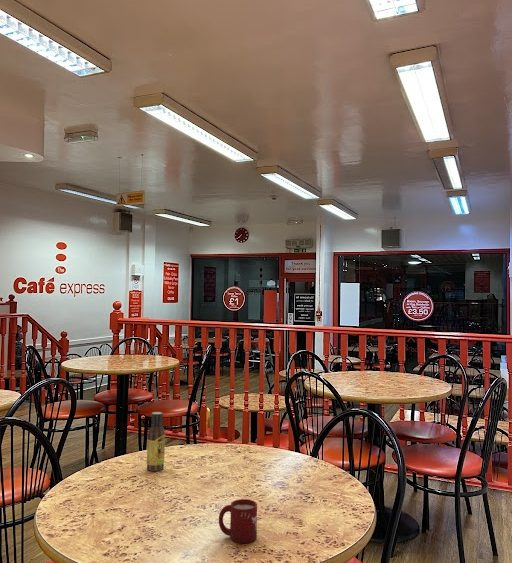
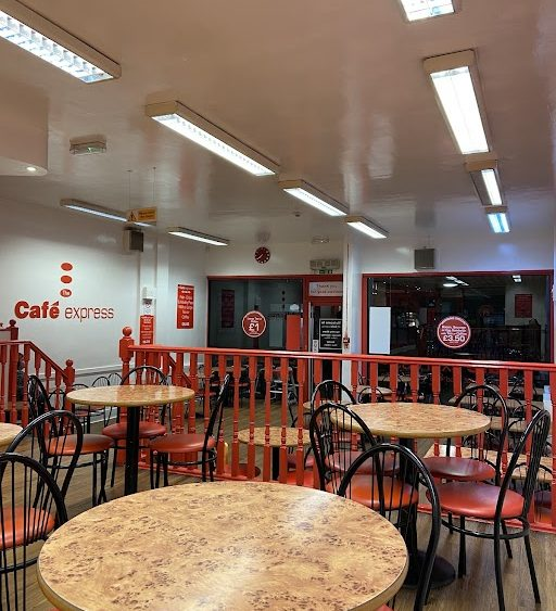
- cup [218,498,258,544]
- sauce bottle [146,411,166,472]
